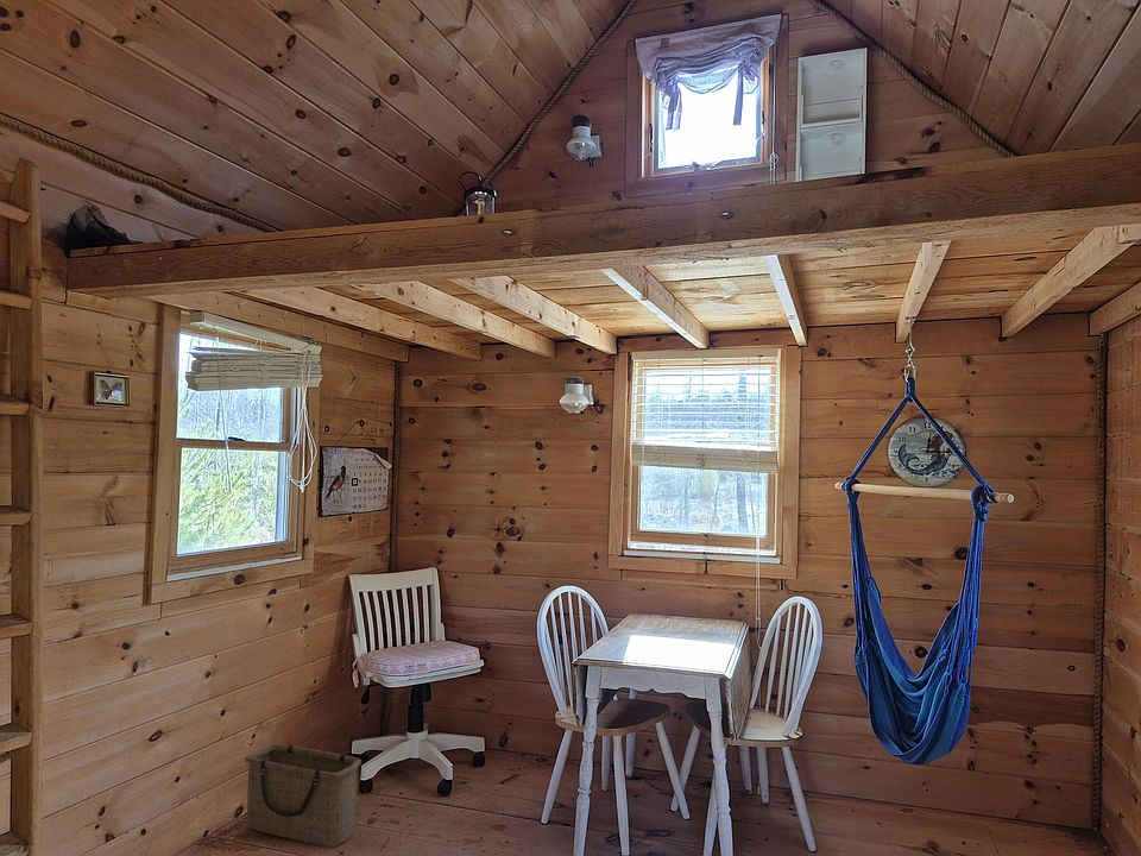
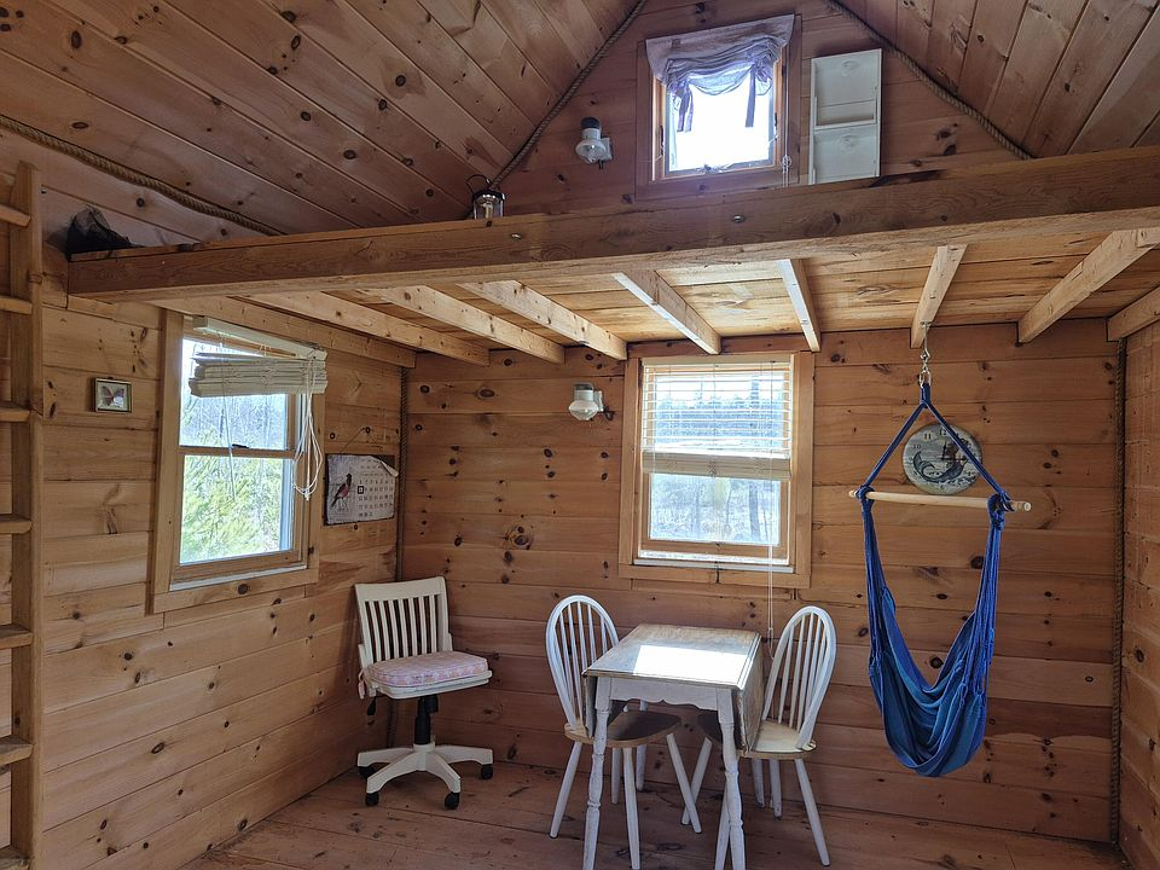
- basket [244,742,363,848]
